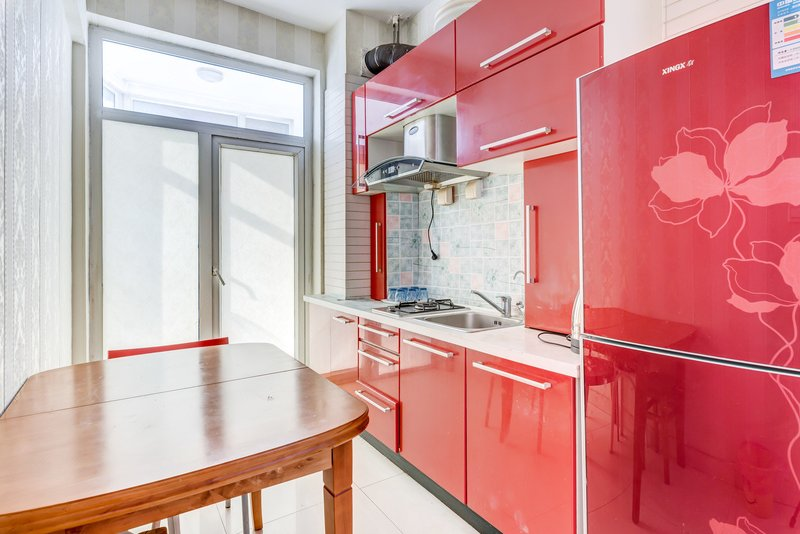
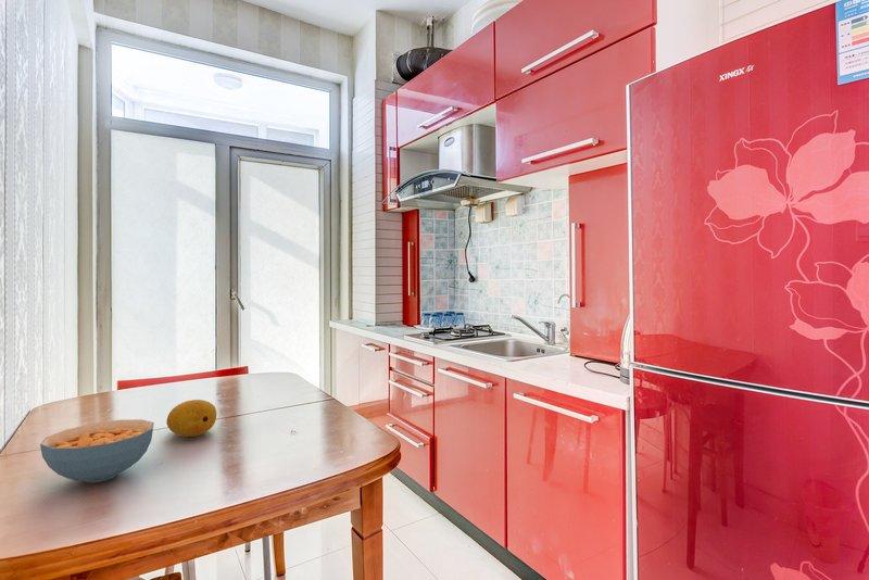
+ fruit [166,399,217,438]
+ cereal bowl [39,418,155,483]
